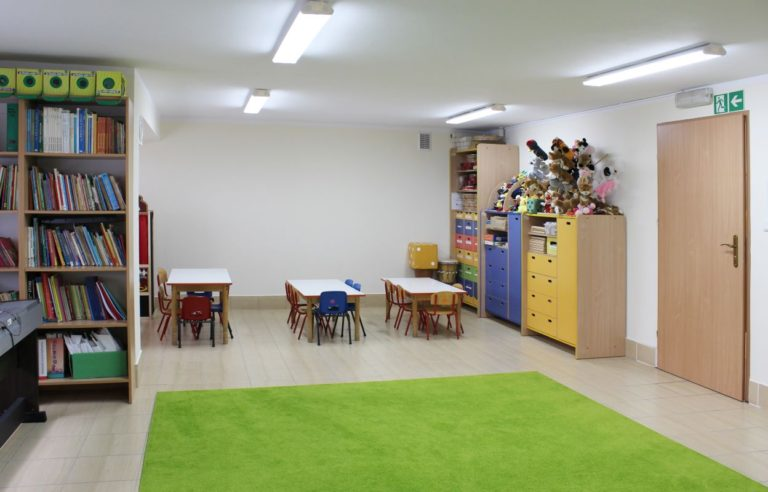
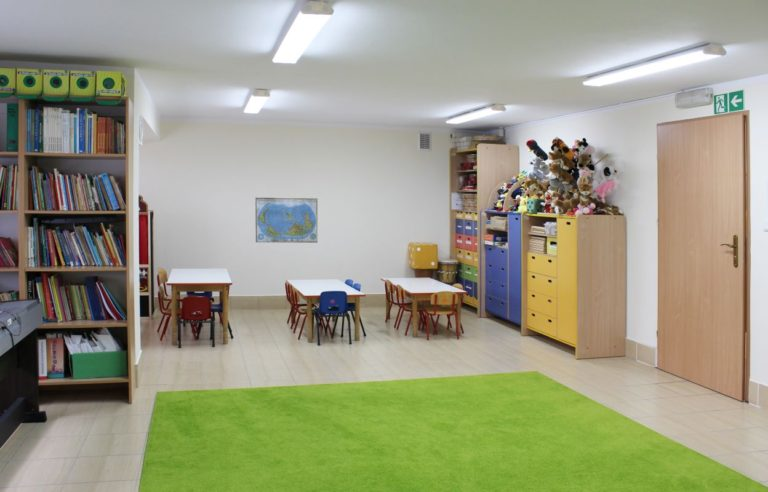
+ world map [254,197,318,244]
